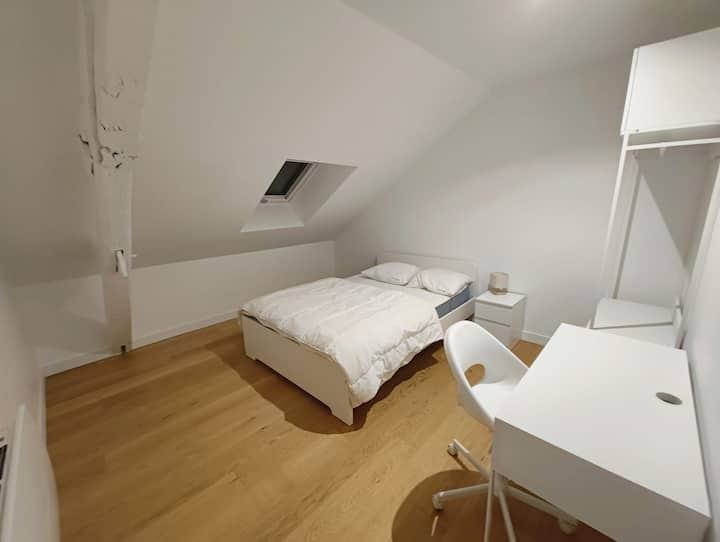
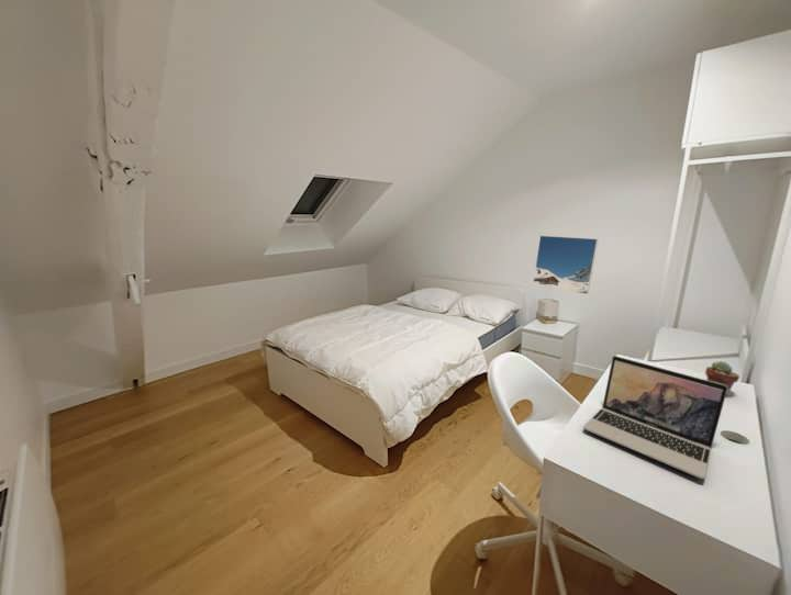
+ potted succulent [704,360,740,396]
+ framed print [532,235,600,295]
+ laptop [582,355,727,480]
